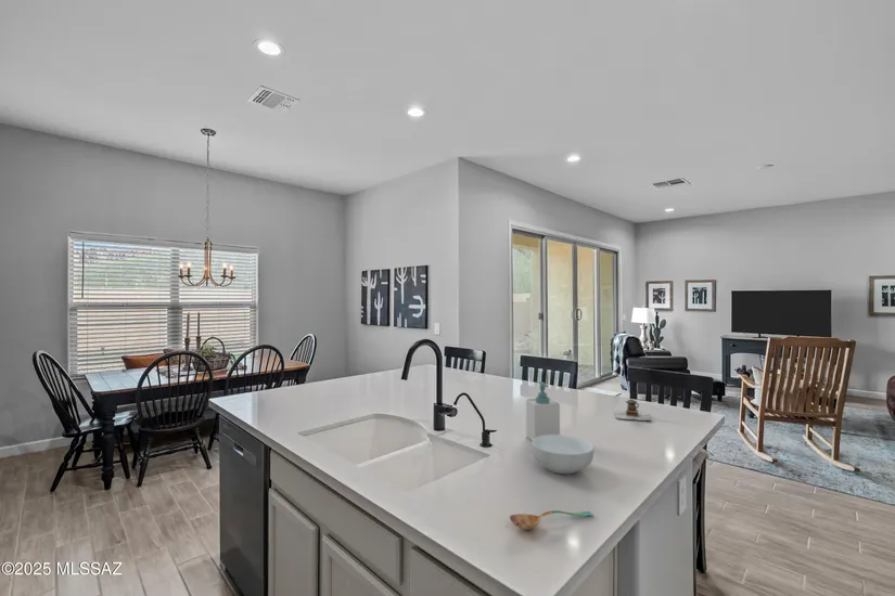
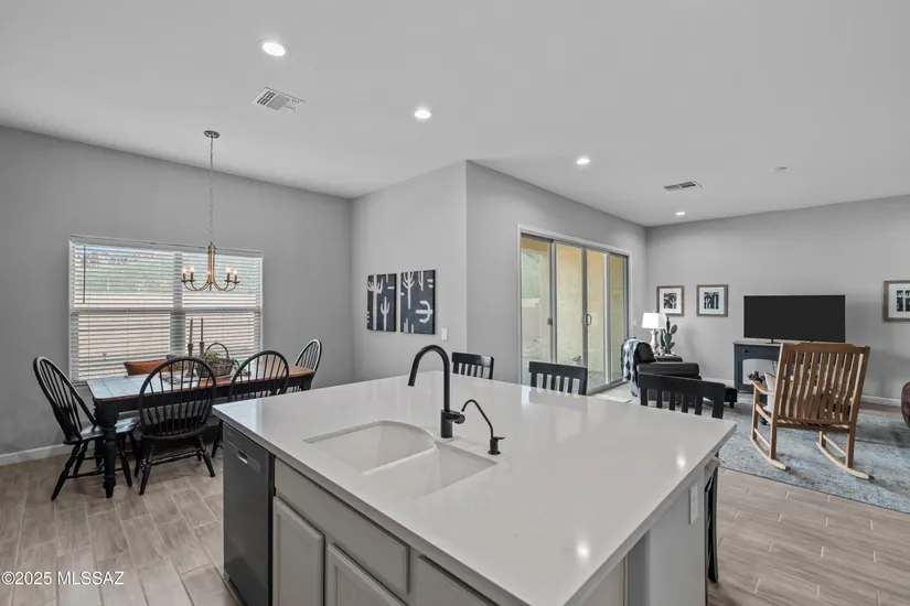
- soap bottle [525,380,561,442]
- cereal bowl [530,435,594,475]
- teapot [613,398,652,422]
- soupspoon [509,509,594,531]
